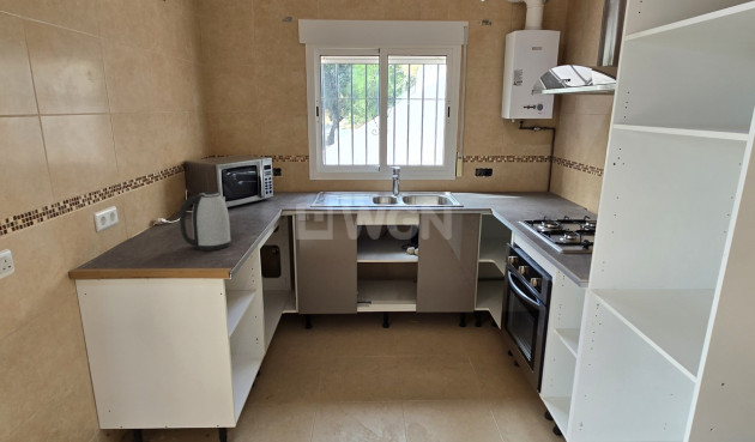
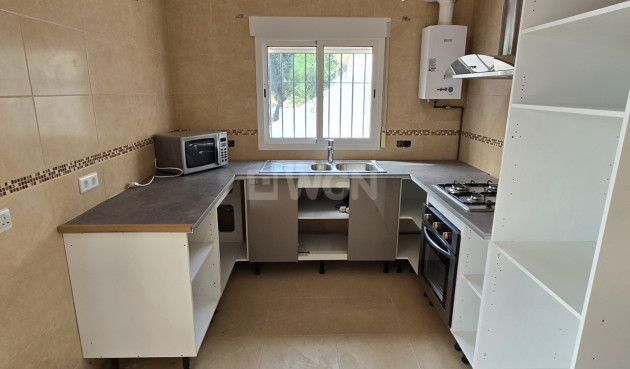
- kettle [179,190,231,252]
